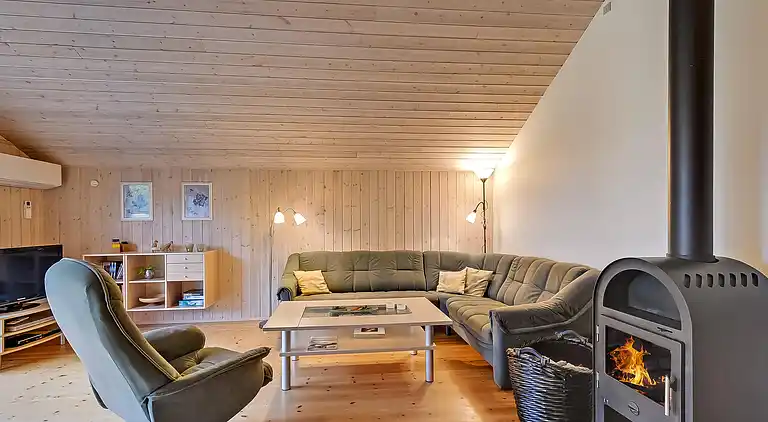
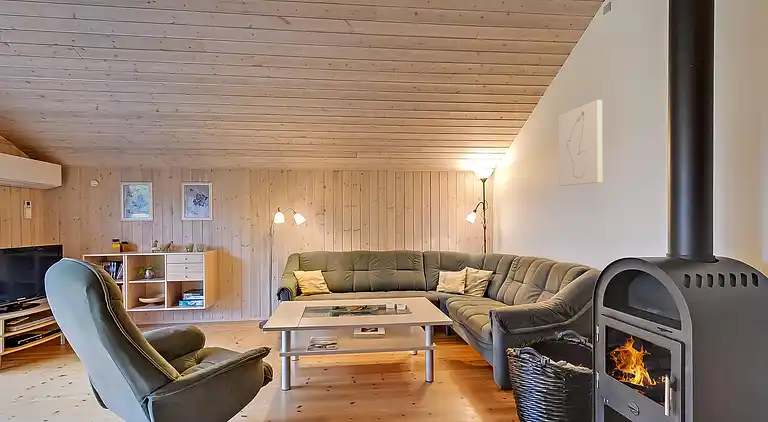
+ wall art [558,99,603,187]
